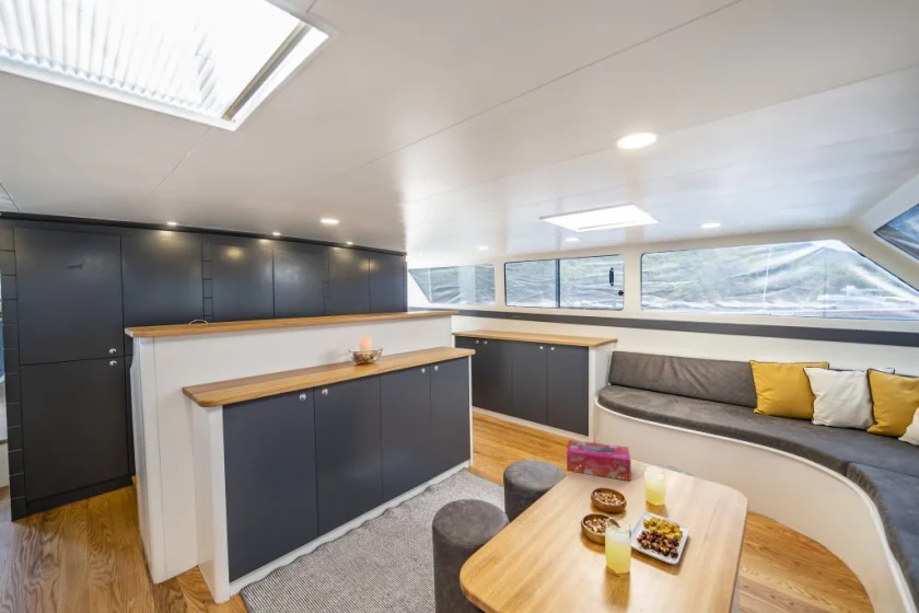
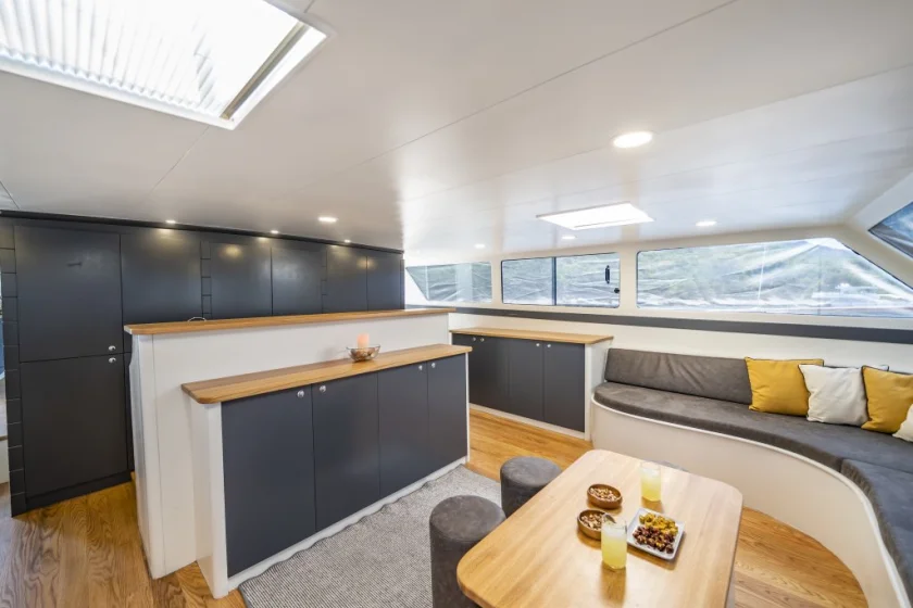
- tissue box [566,439,632,482]
